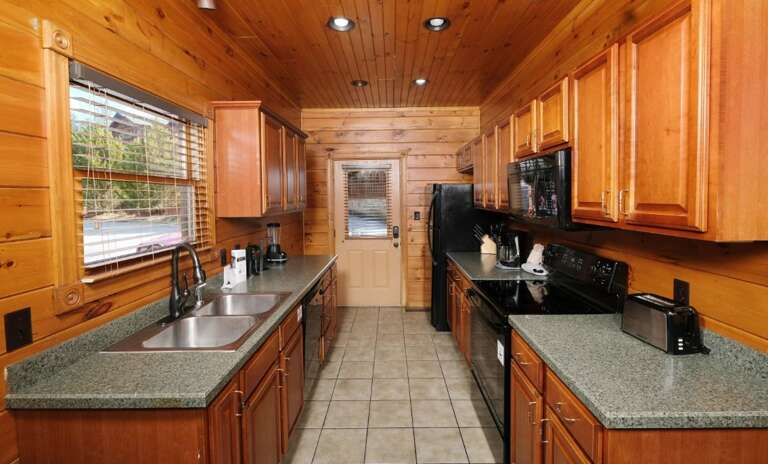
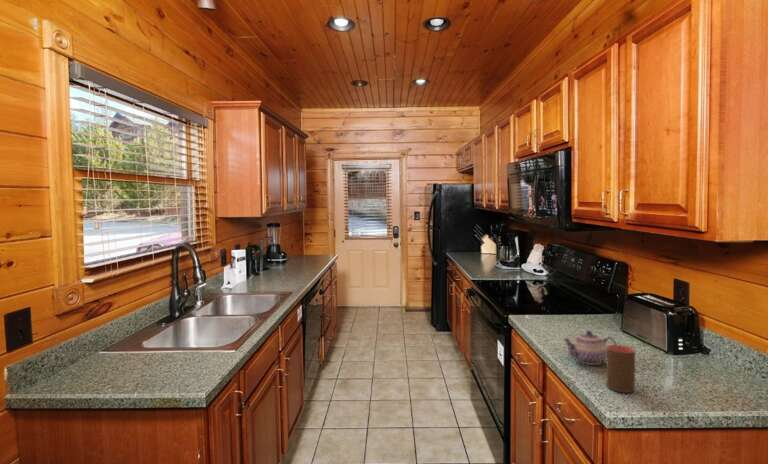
+ cup [606,344,636,394]
+ teapot [562,330,617,366]
